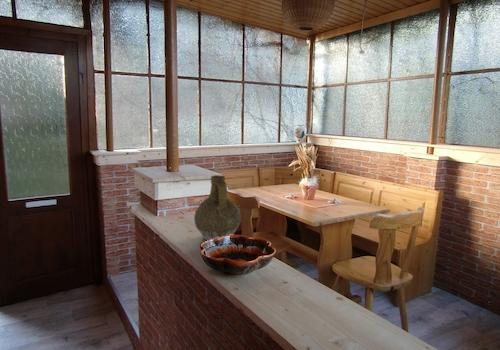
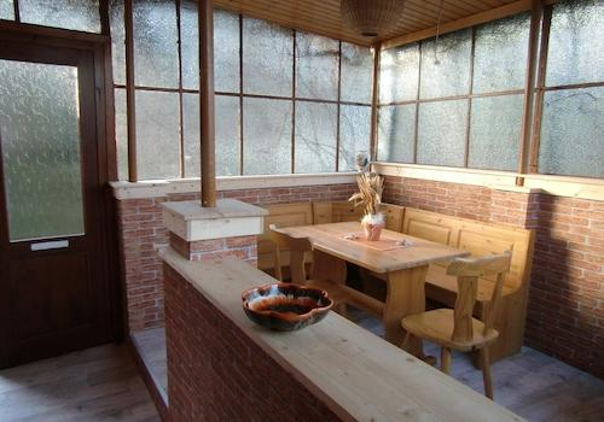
- ceramic jug [193,174,242,241]
